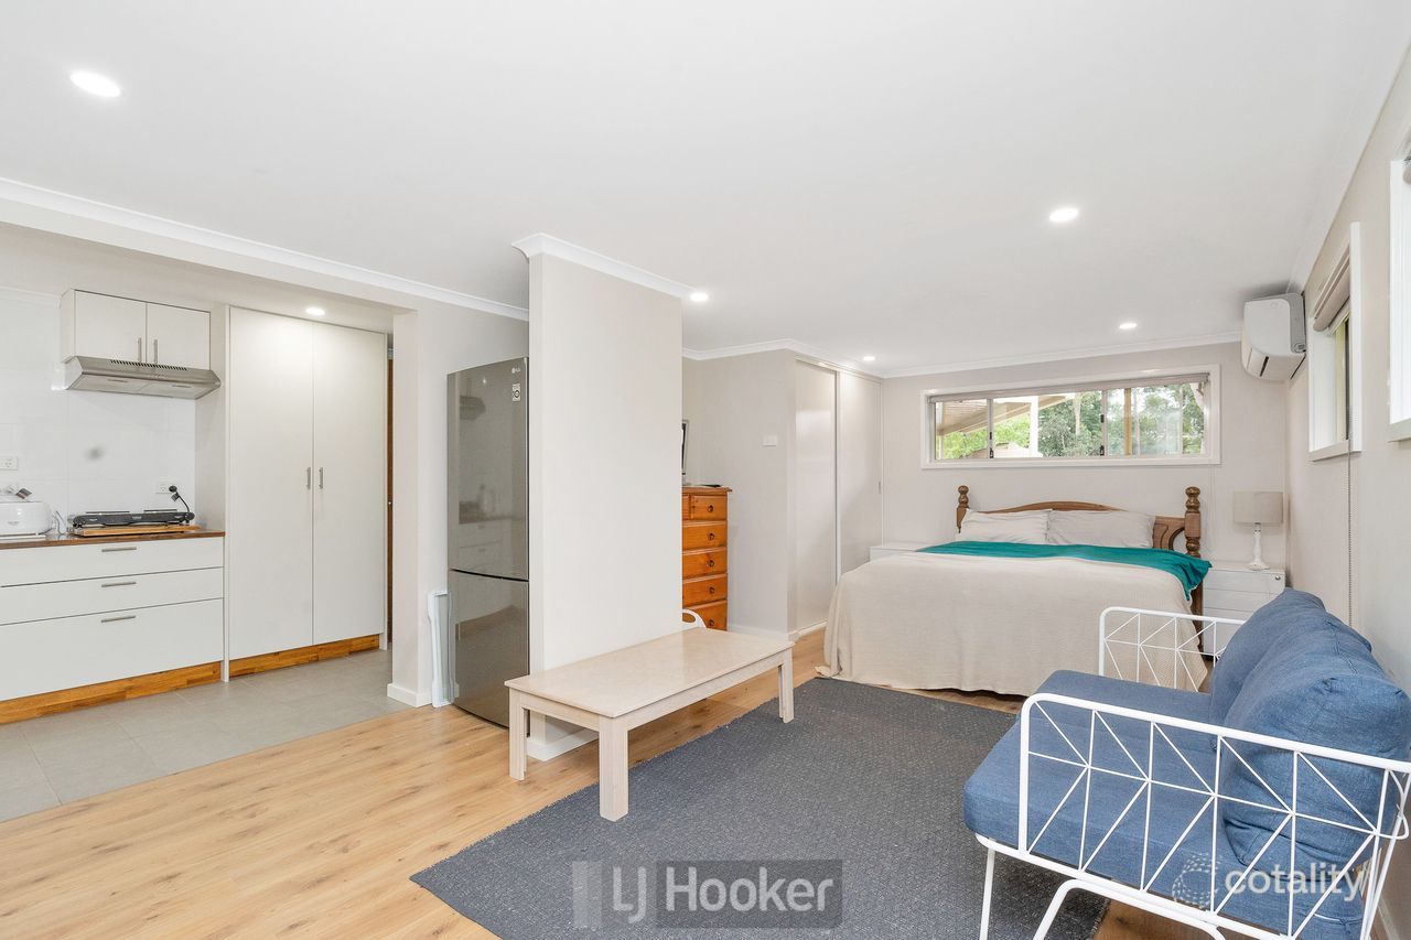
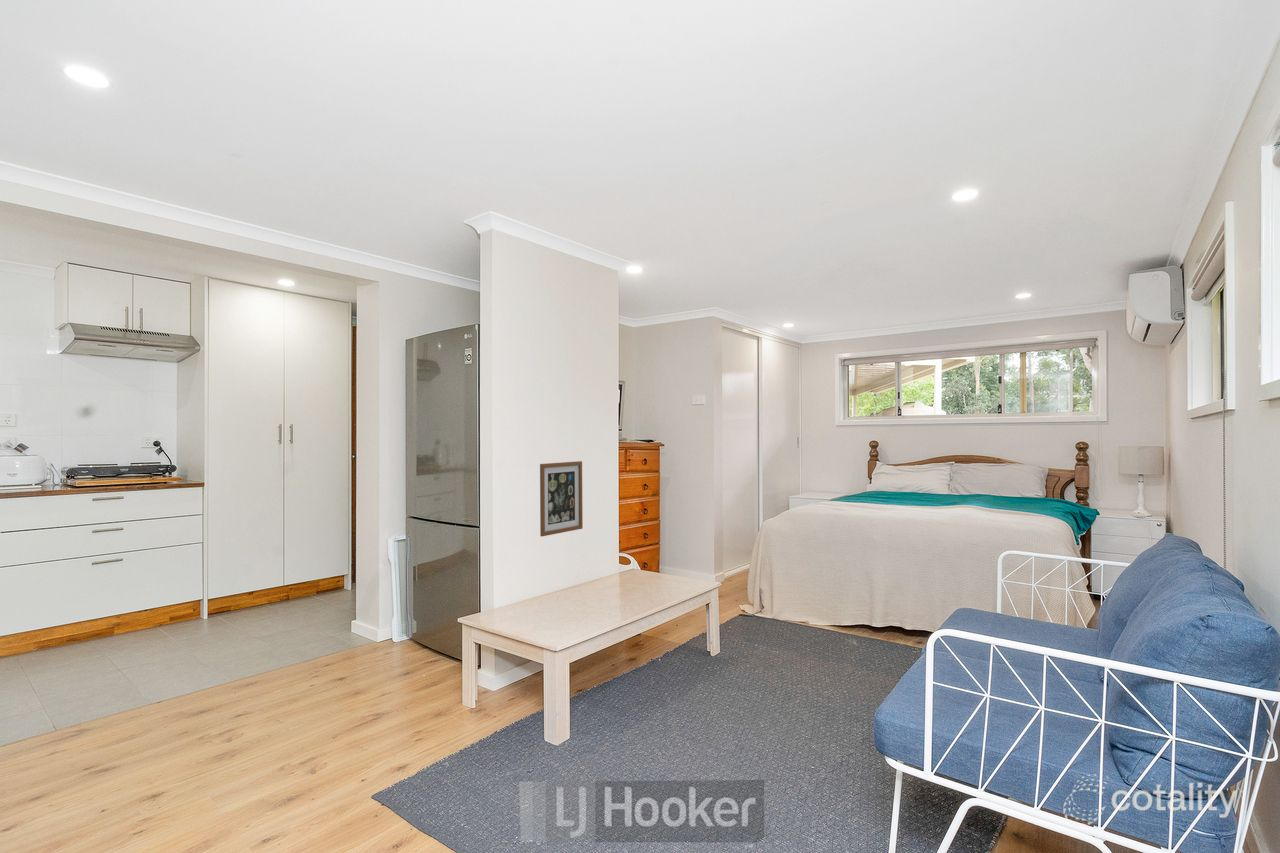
+ wall art [539,460,584,537]
